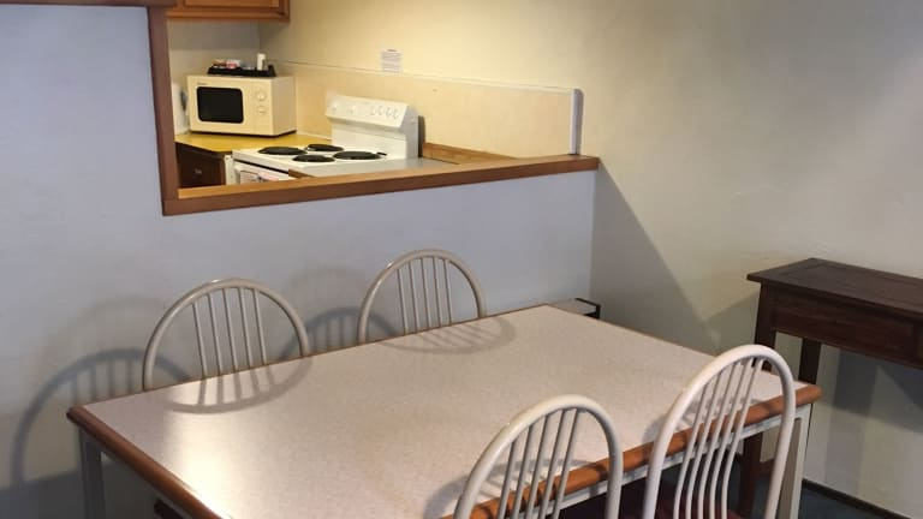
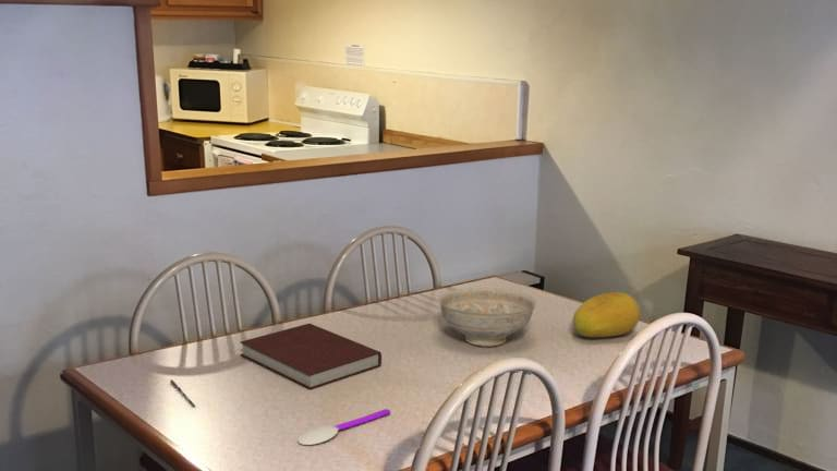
+ notebook [239,323,383,390]
+ decorative bowl [438,287,537,348]
+ fruit [571,291,641,338]
+ spoon [296,408,391,446]
+ pen [169,378,197,408]
